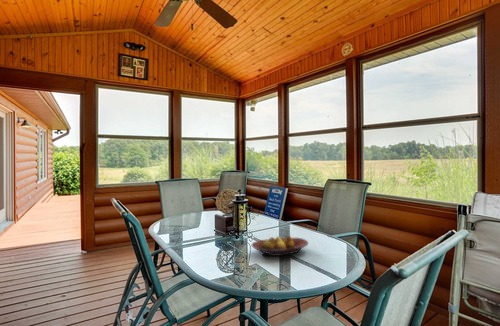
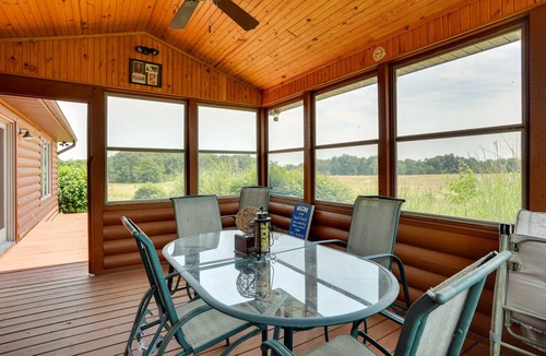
- fruit bowl [251,235,309,257]
